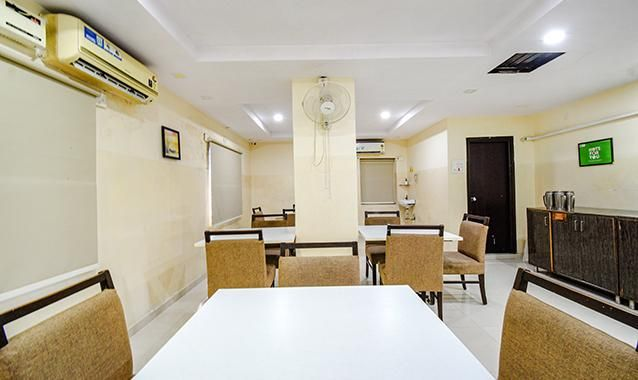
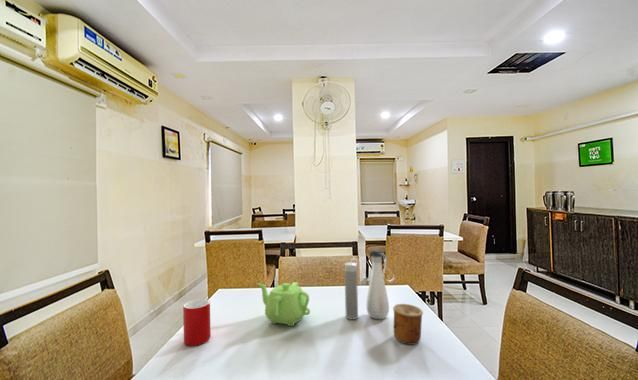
+ cup [392,303,424,346]
+ teapot [256,281,311,327]
+ cup [182,298,212,347]
+ water bottle [344,250,395,320]
